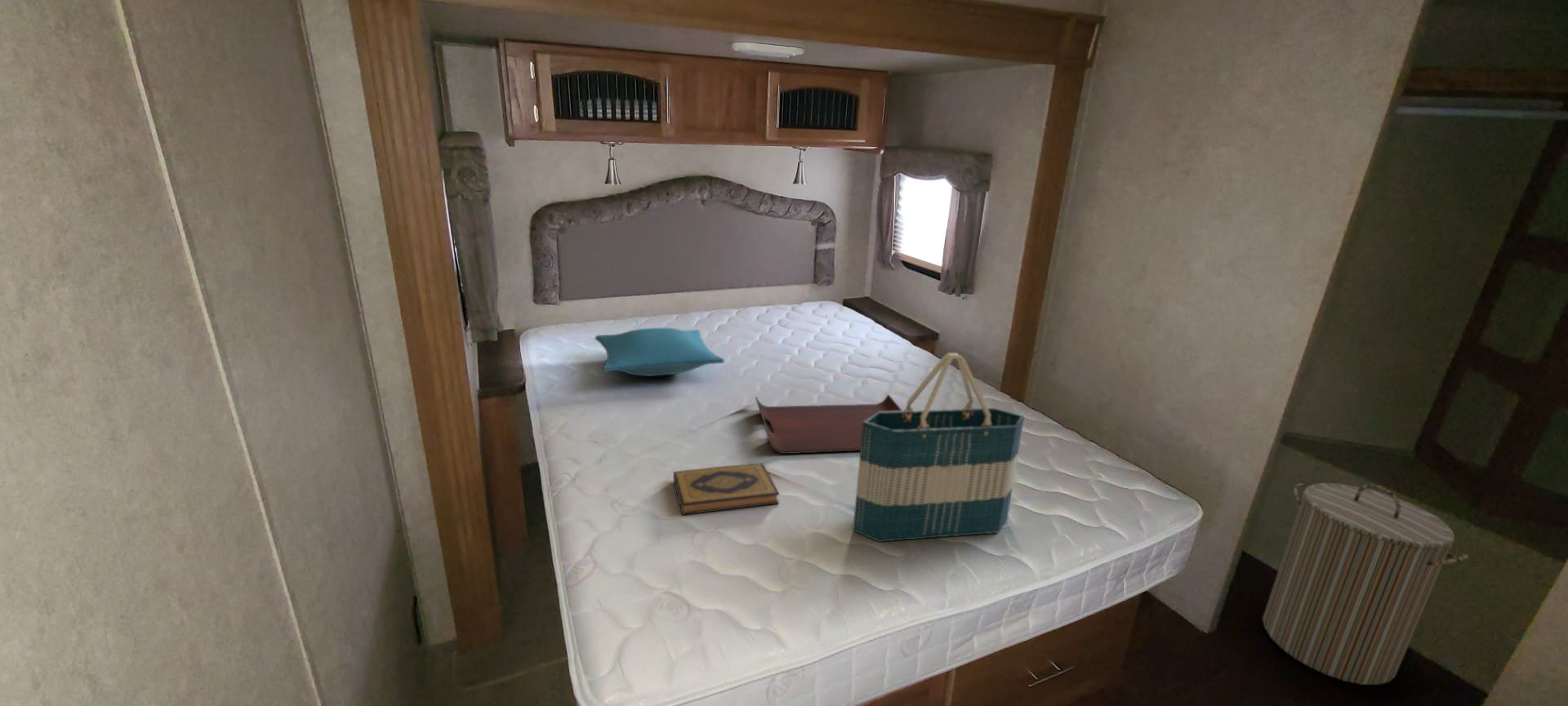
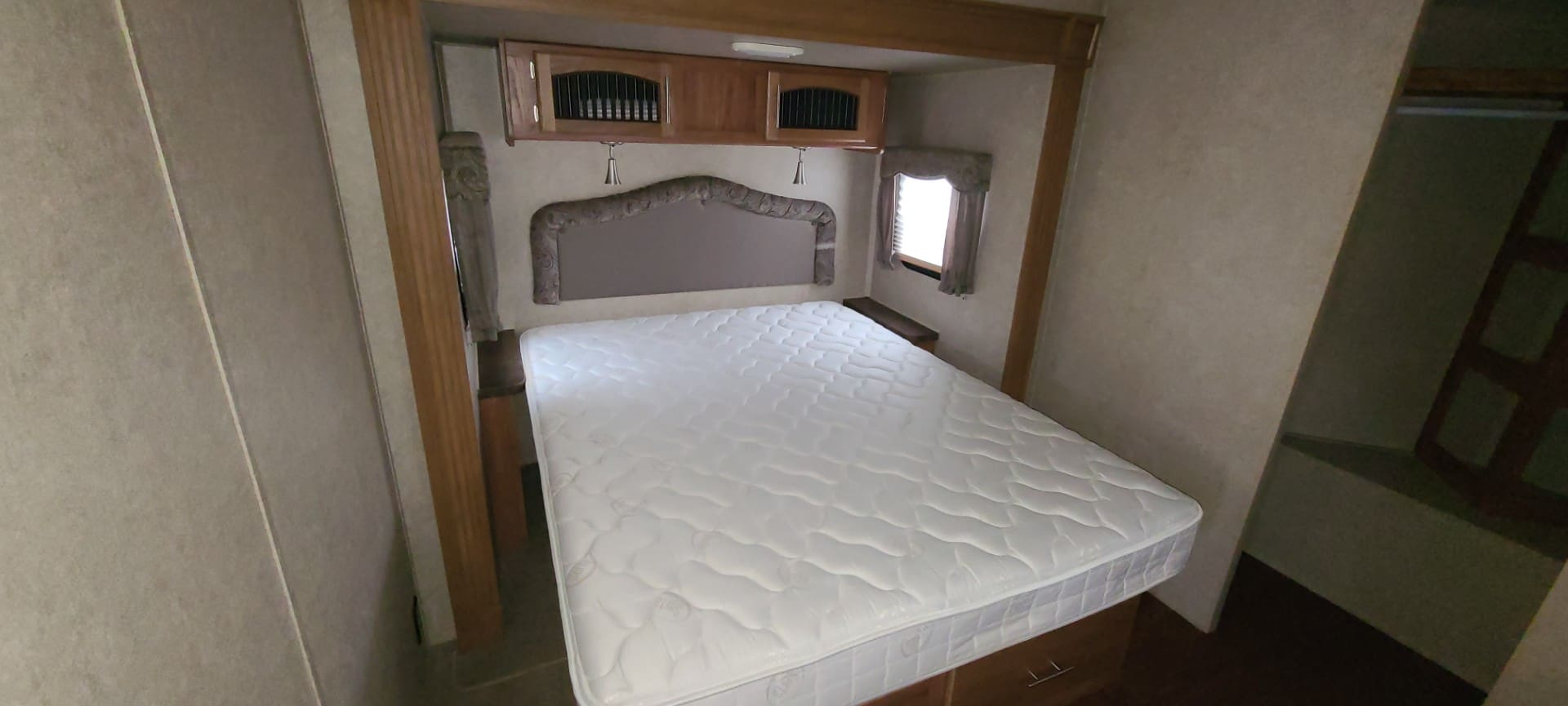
- serving tray [755,393,902,455]
- laundry hamper [1262,482,1469,686]
- pillow [595,327,725,377]
- tote bag [852,352,1025,543]
- hardback book [672,462,780,516]
